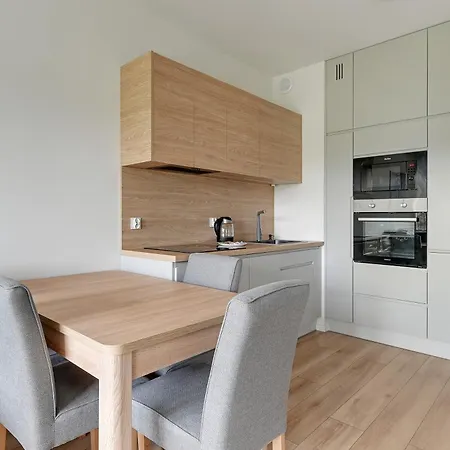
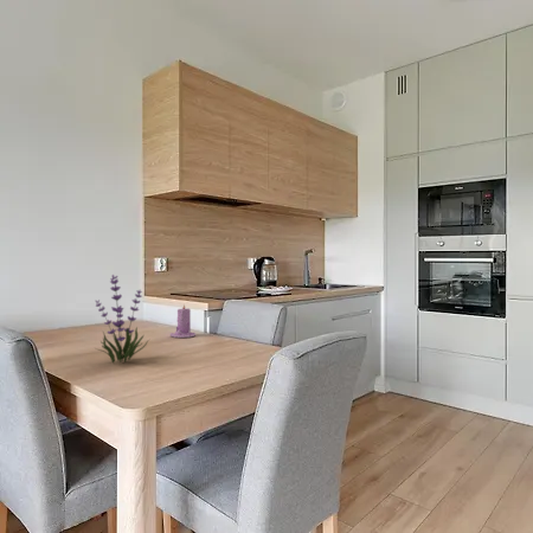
+ plant [94,274,150,365]
+ candle [169,304,197,339]
